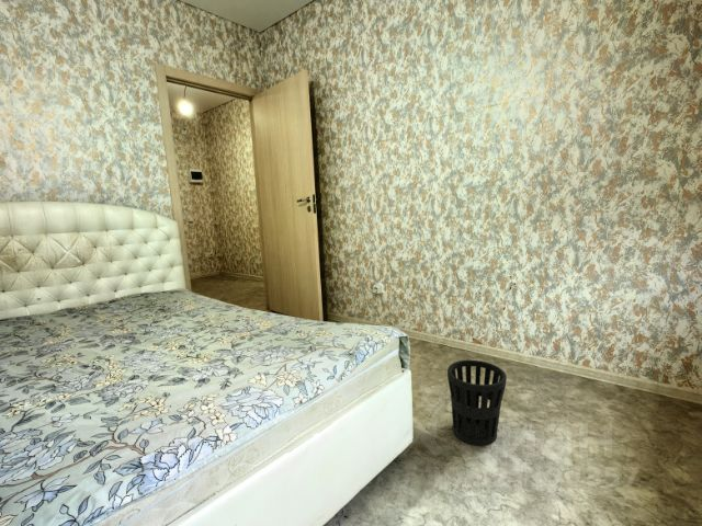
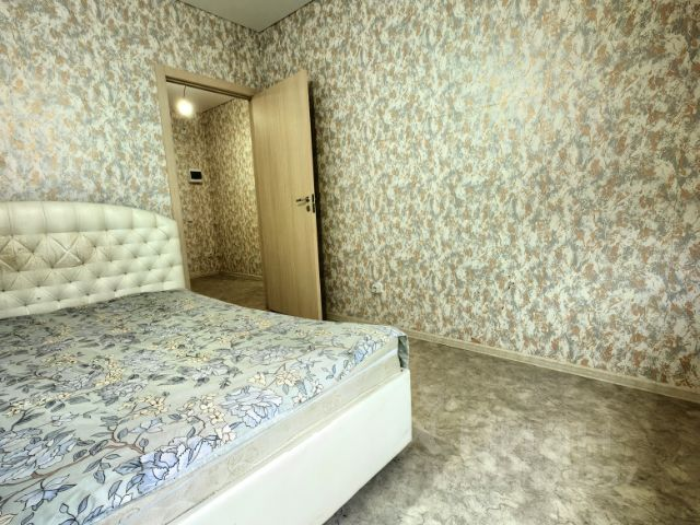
- wastebasket [446,359,508,447]
